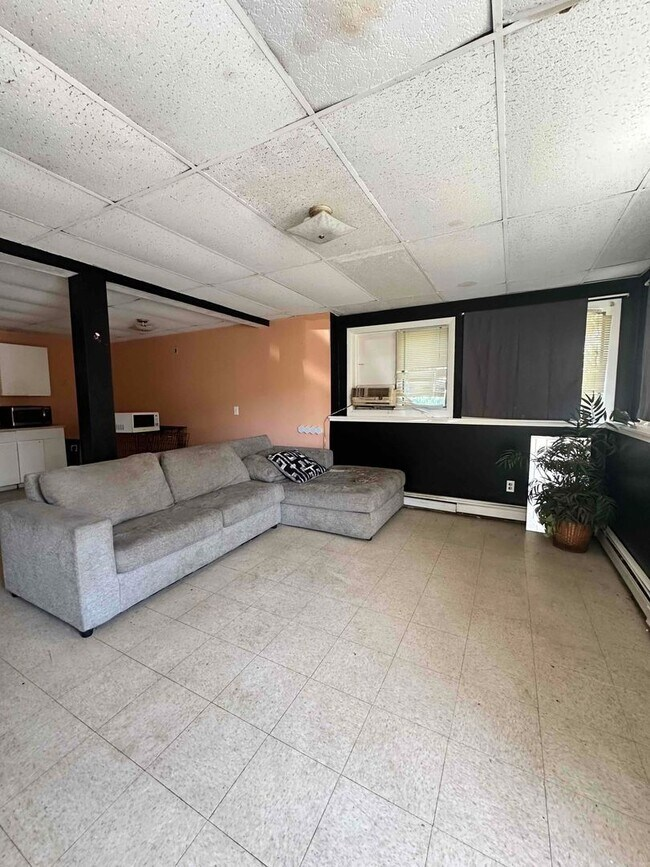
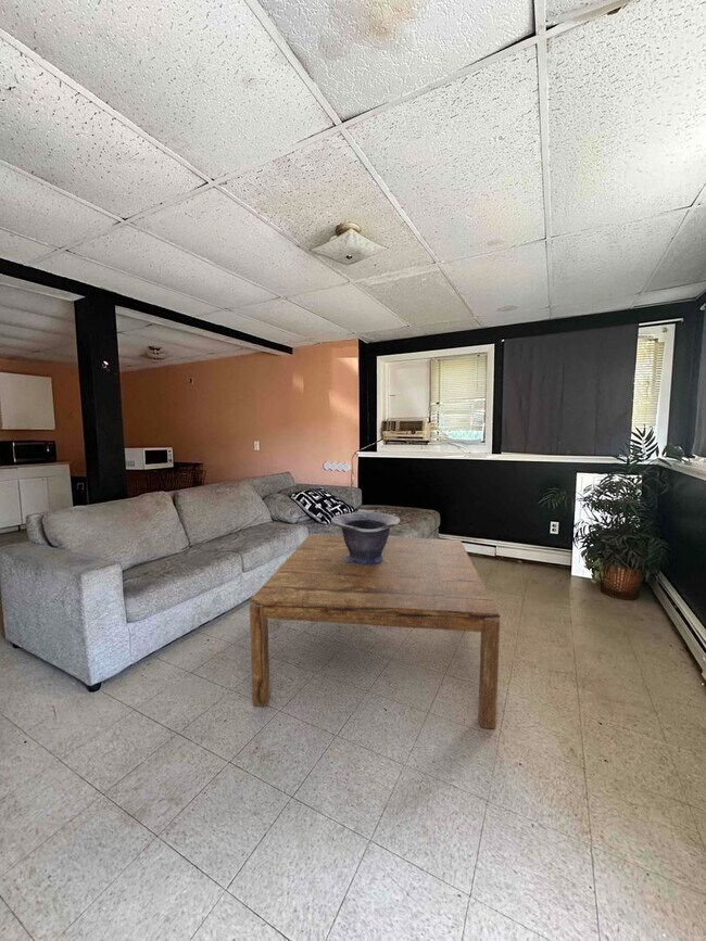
+ decorative bowl [330,511,401,565]
+ coffee table [249,534,501,729]
